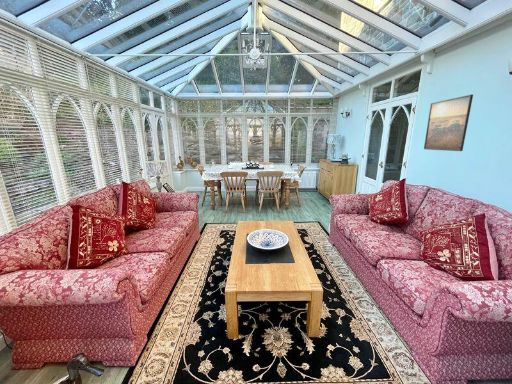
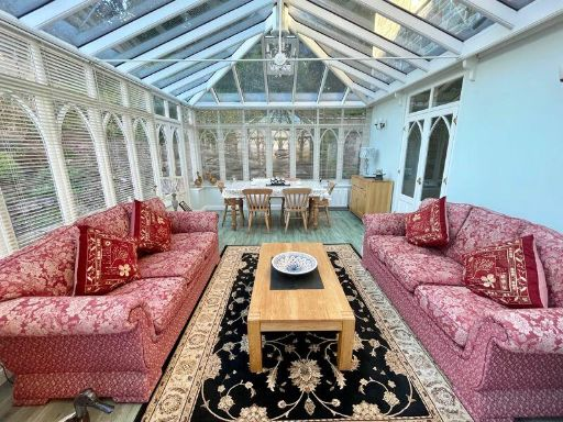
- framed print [423,94,474,152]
